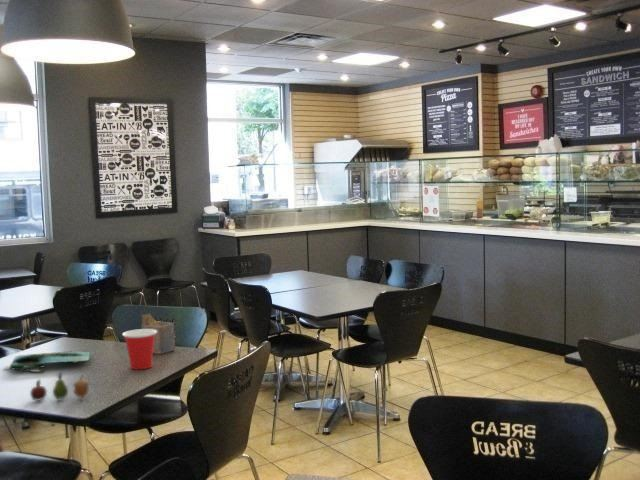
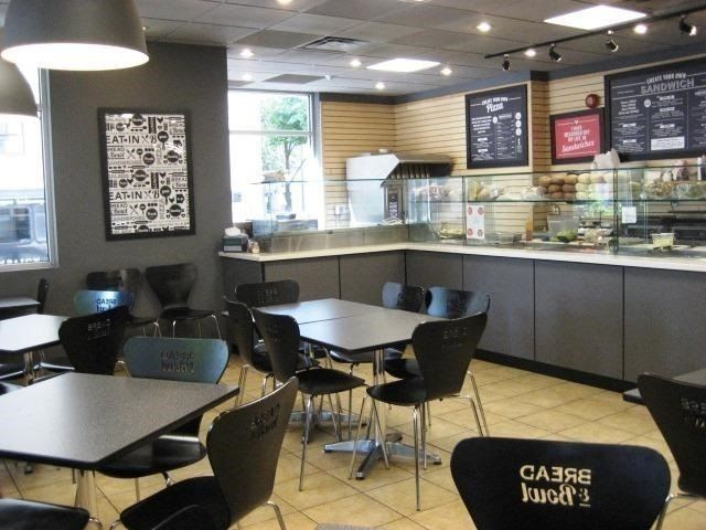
- platter [1,350,91,373]
- cup [121,328,157,370]
- napkin holder [140,313,176,355]
- fruit [29,371,90,402]
